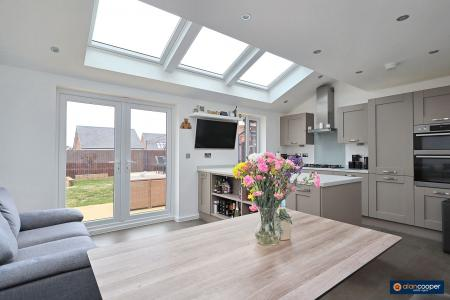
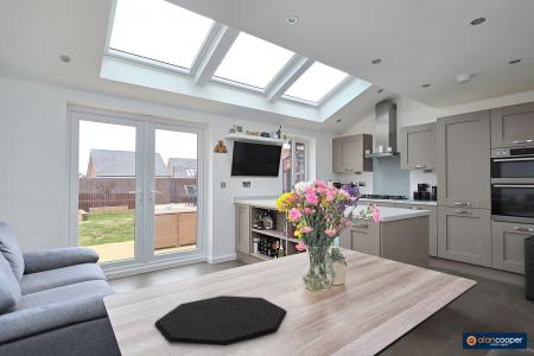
+ placemat [153,294,288,347]
